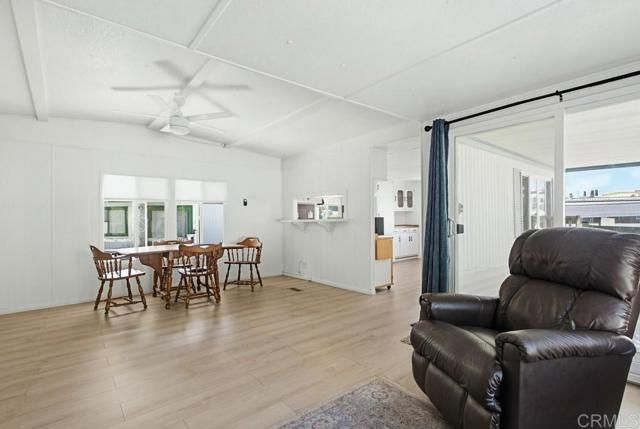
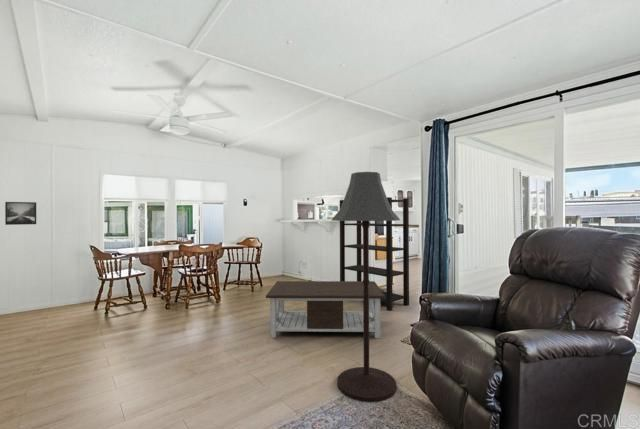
+ floor lamp [331,171,401,403]
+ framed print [4,201,37,226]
+ coffee table [265,280,385,339]
+ bookshelf [339,196,410,312]
